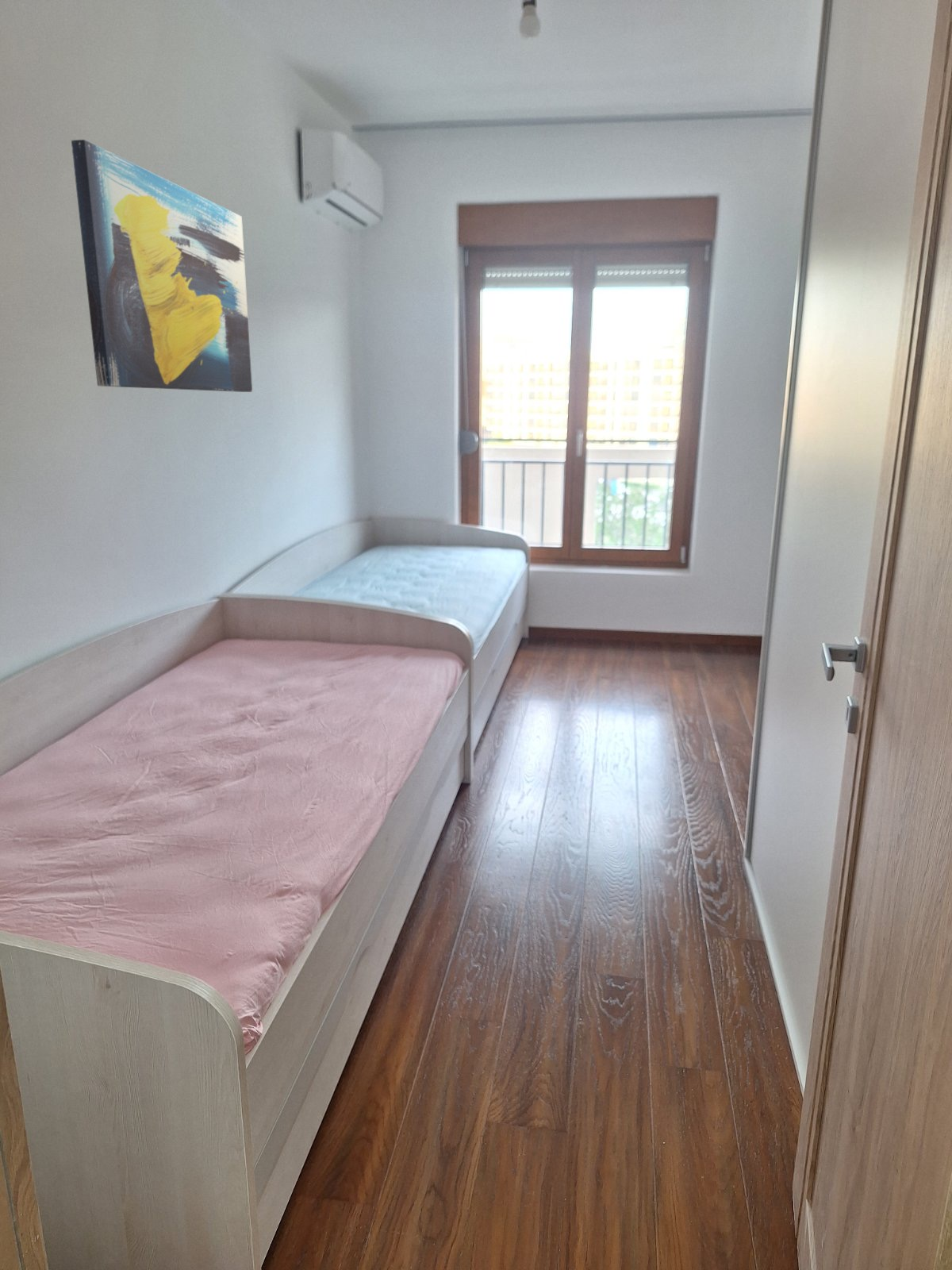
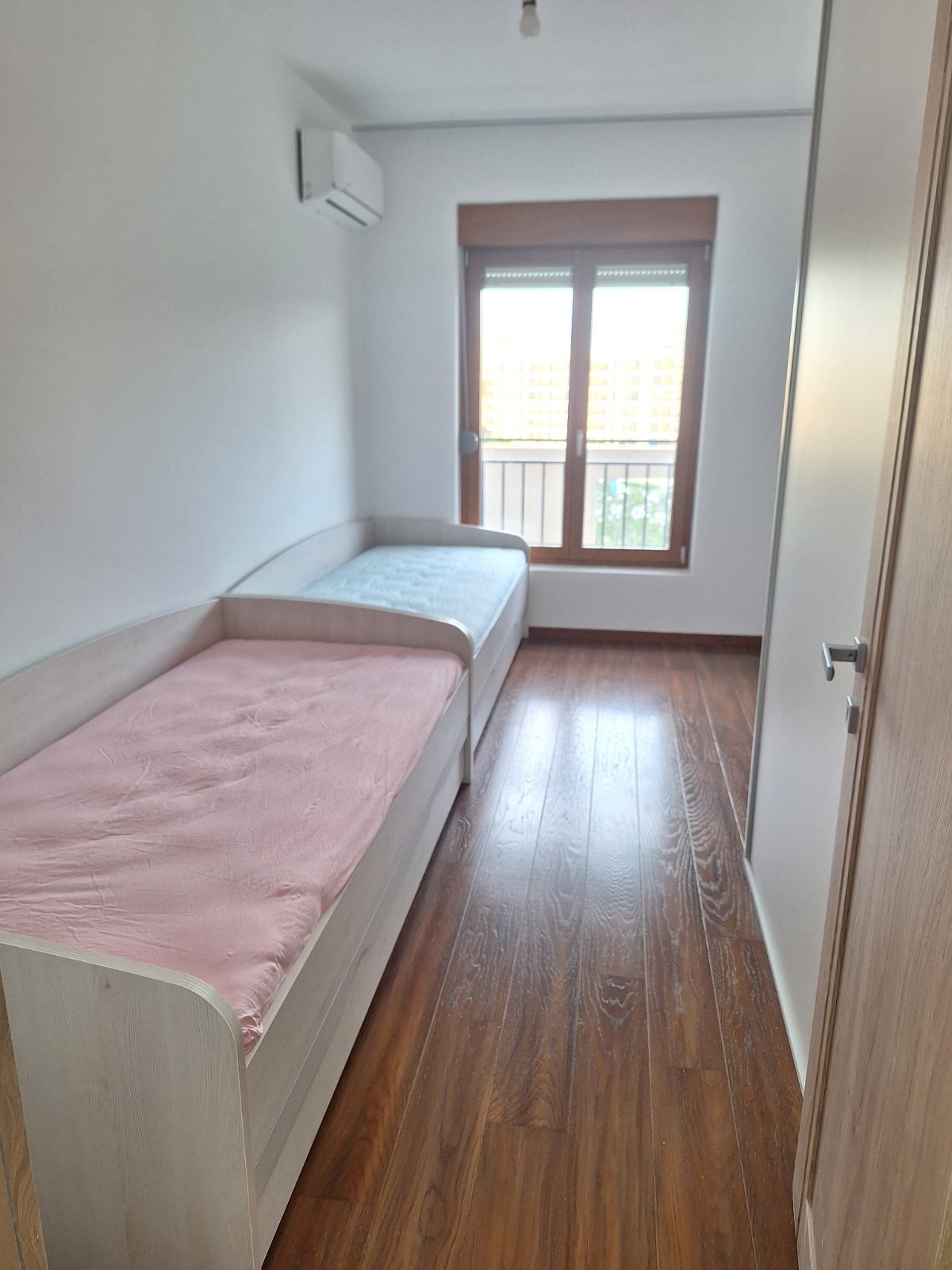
- wall art [71,139,253,393]
